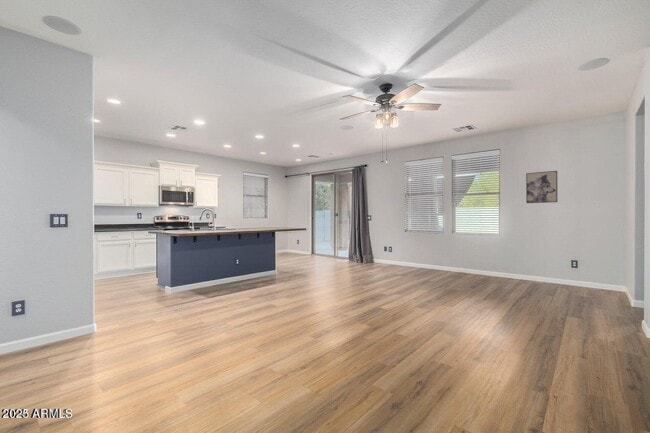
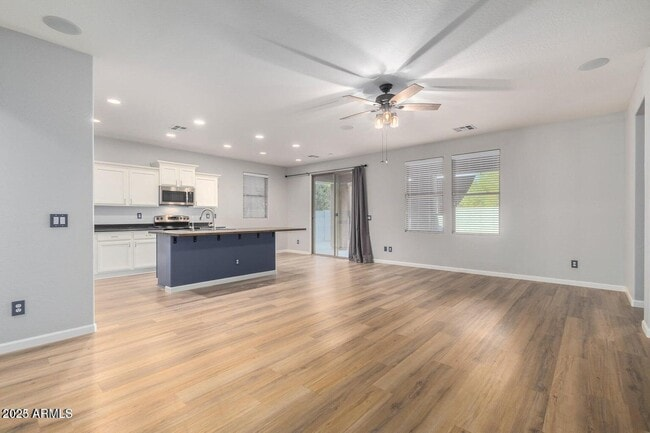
- wall art [525,170,558,204]
